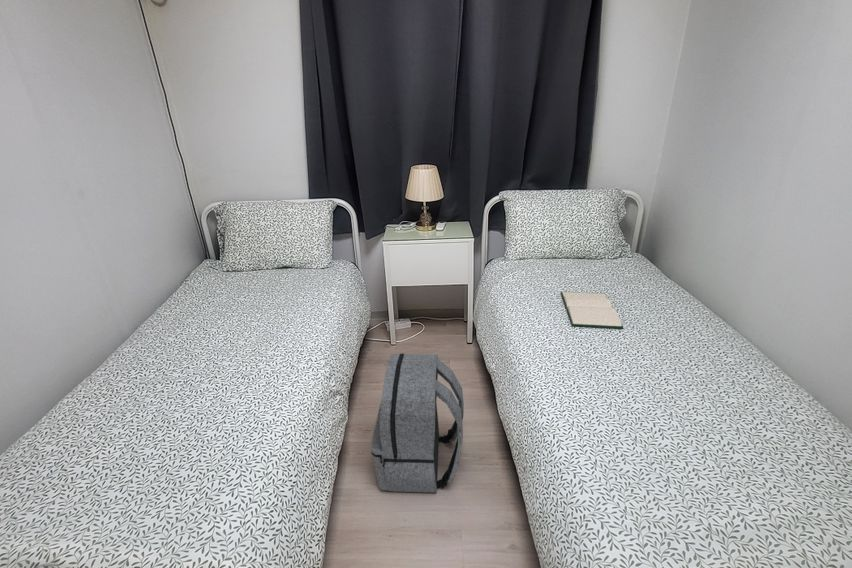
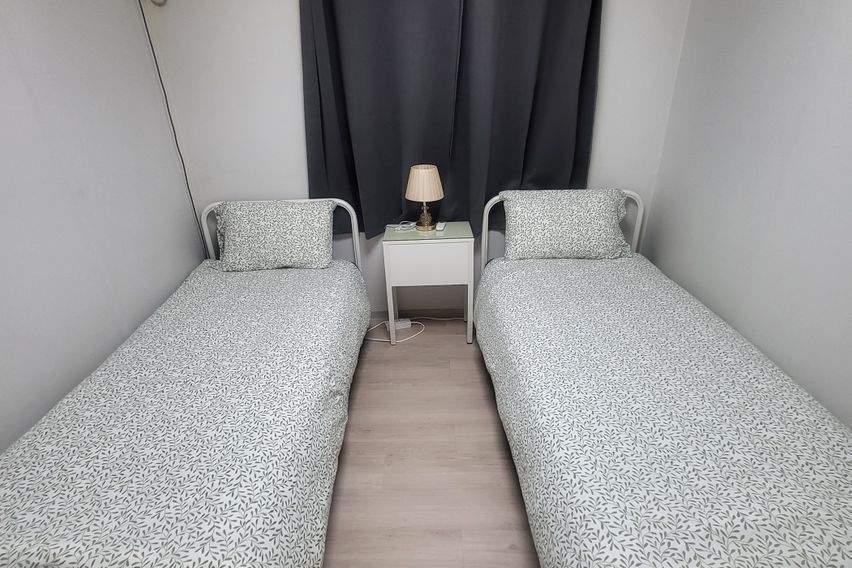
- hardback book [560,291,624,330]
- backpack [370,352,465,494]
